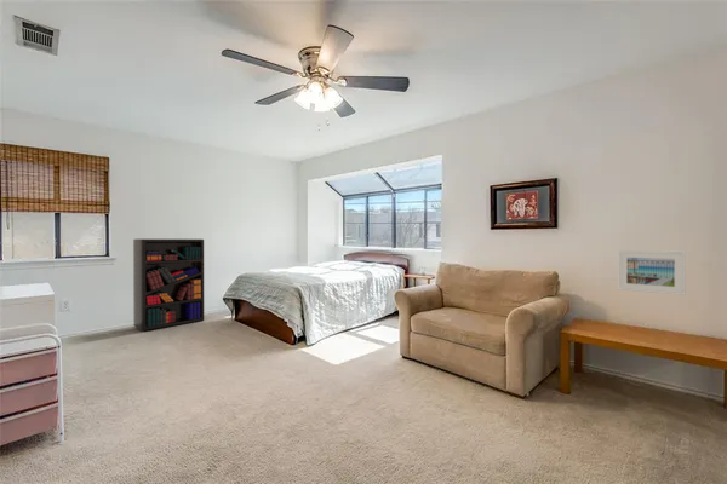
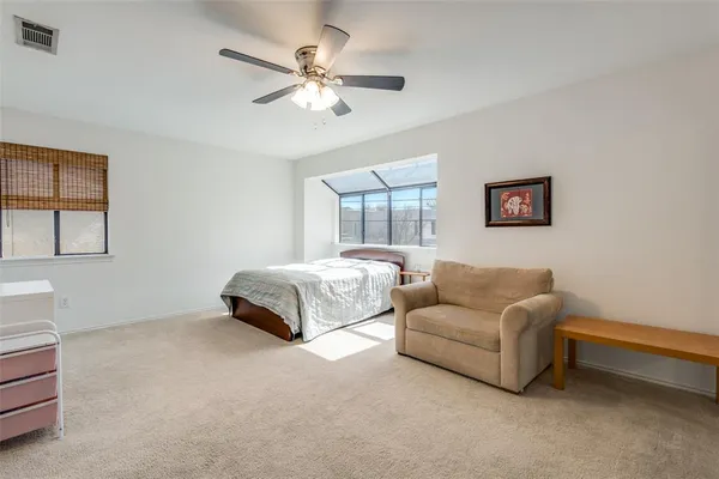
- bookshelf [132,237,205,332]
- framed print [617,249,687,296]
